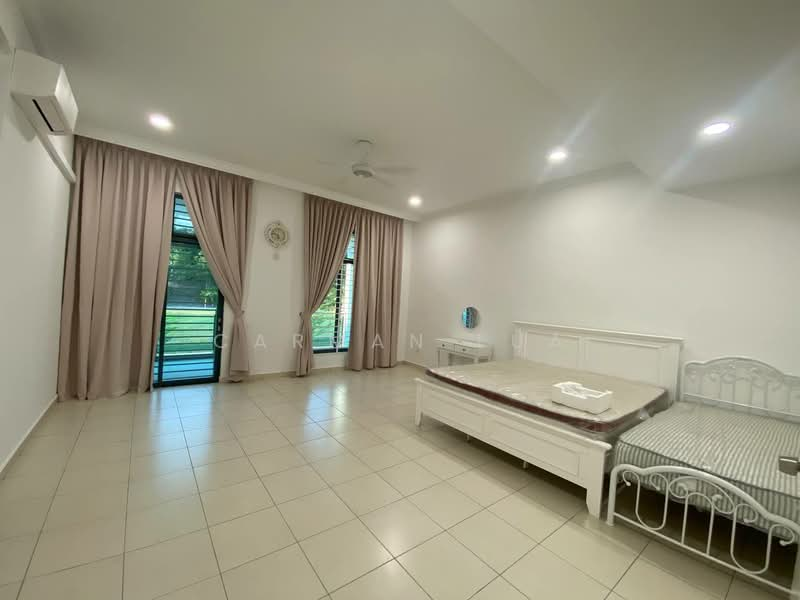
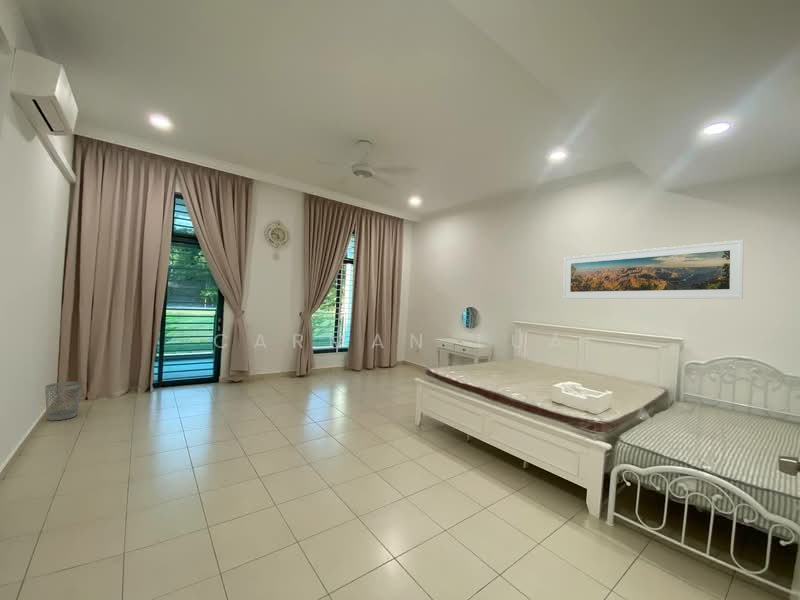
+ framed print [562,239,745,300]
+ wastebasket [44,381,84,421]
